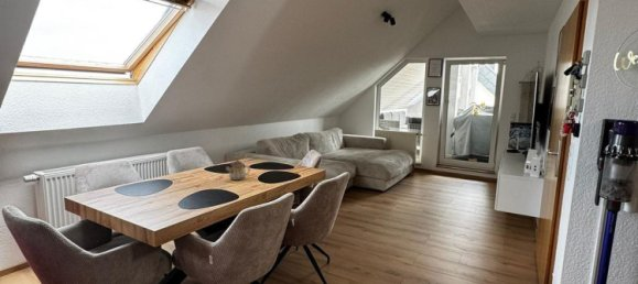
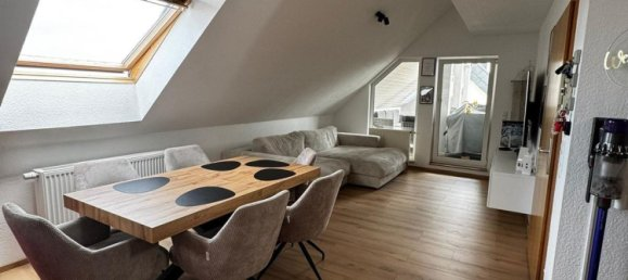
- teapot [225,157,251,182]
